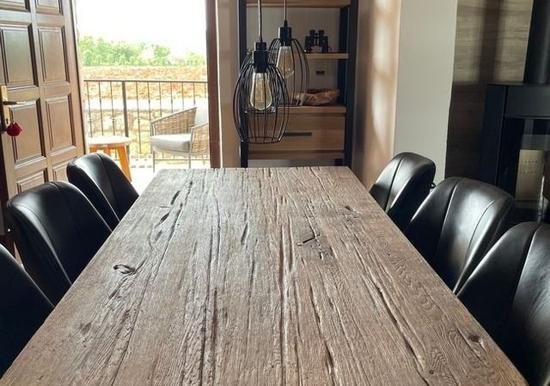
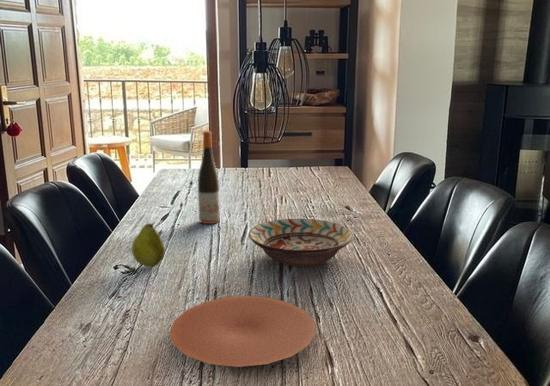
+ wine bottle [197,130,221,225]
+ decorative bowl [248,218,354,267]
+ fruit [131,221,166,268]
+ plate [168,295,317,368]
